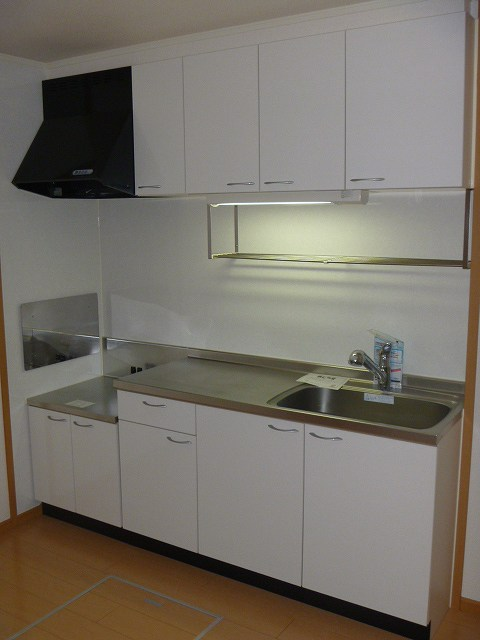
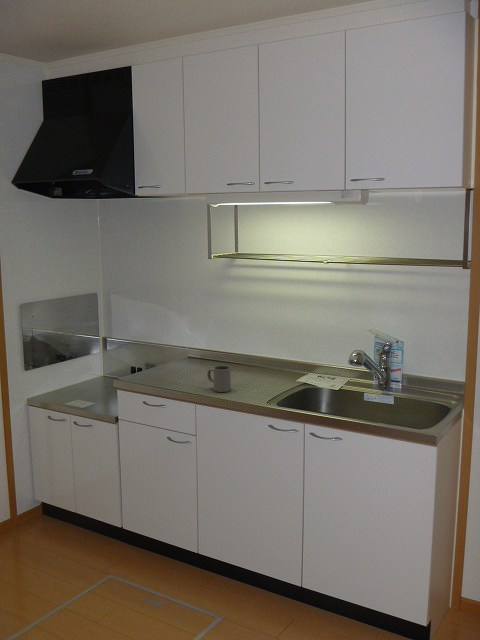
+ mug [206,365,232,393]
